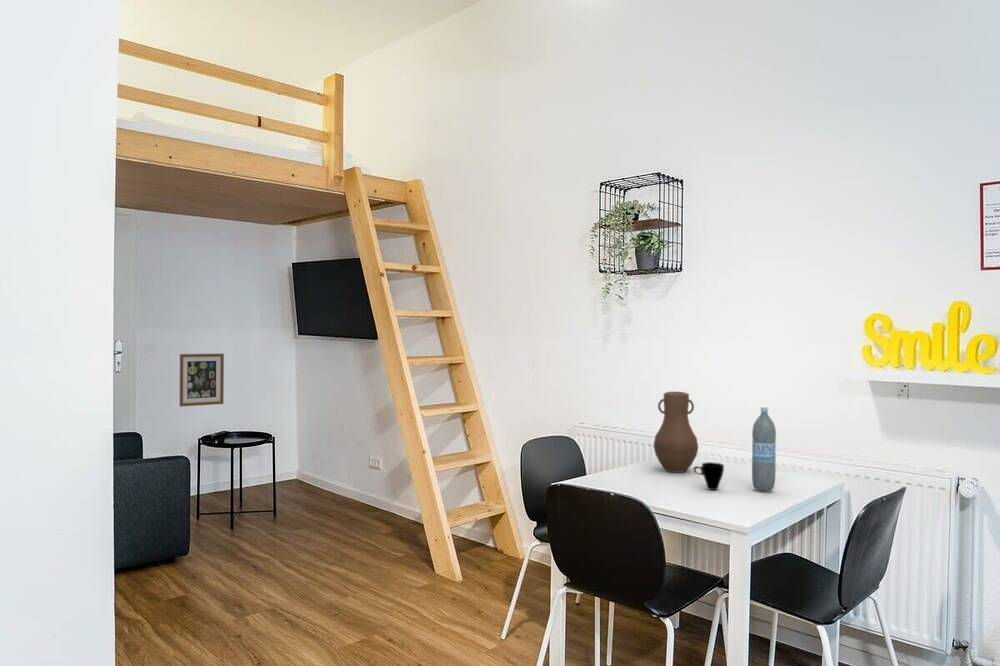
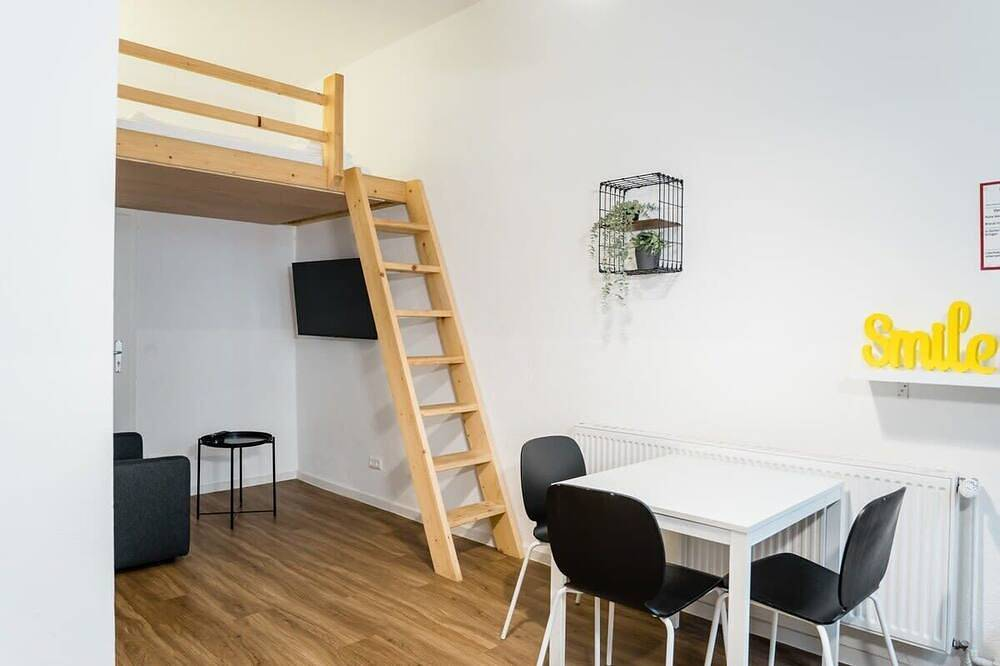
- vase [652,391,699,474]
- wall art [179,353,225,407]
- water bottle [751,406,777,492]
- cup [693,461,725,491]
